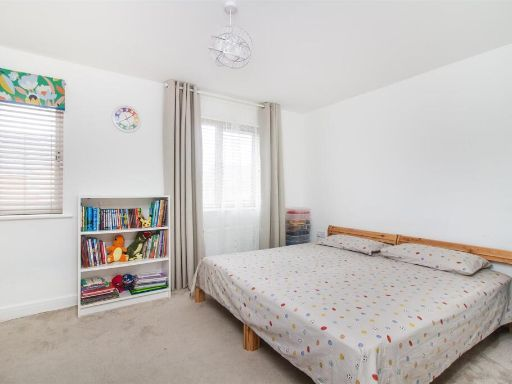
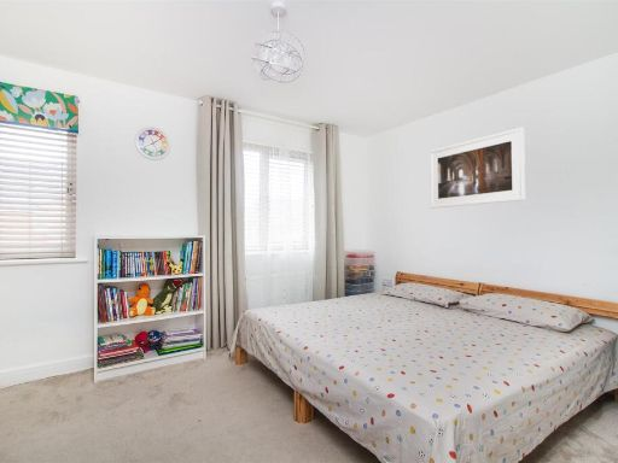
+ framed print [428,127,526,210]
